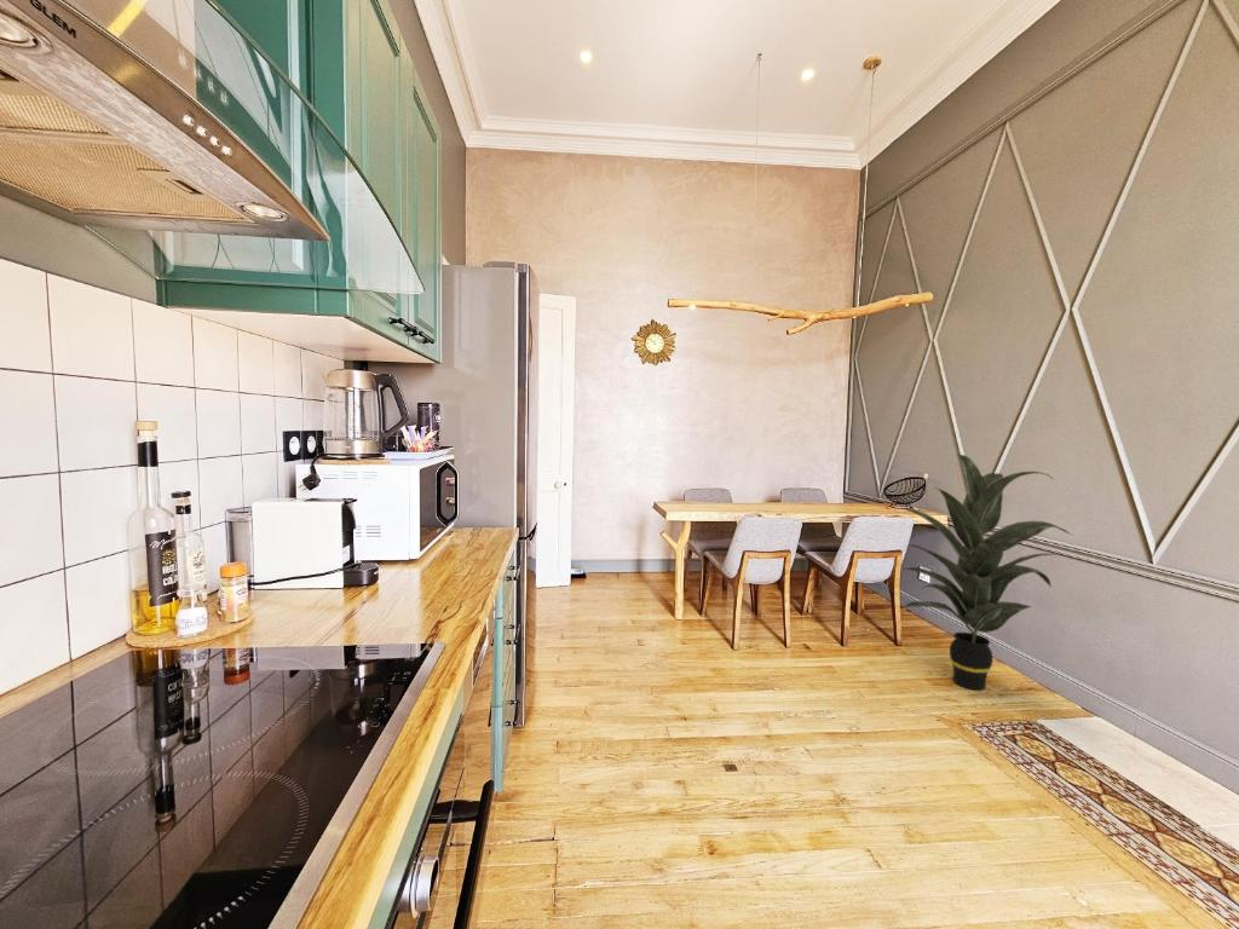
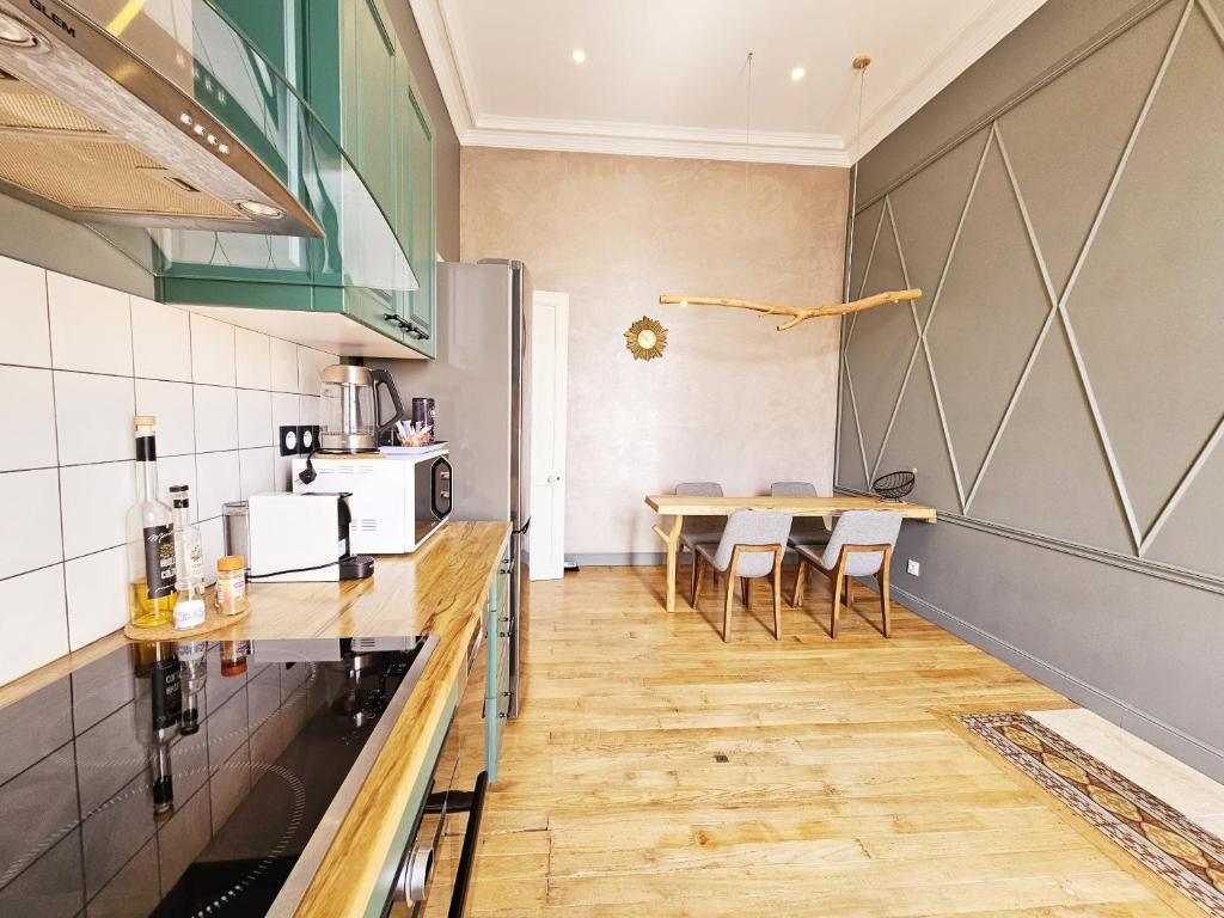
- indoor plant [894,454,1076,691]
